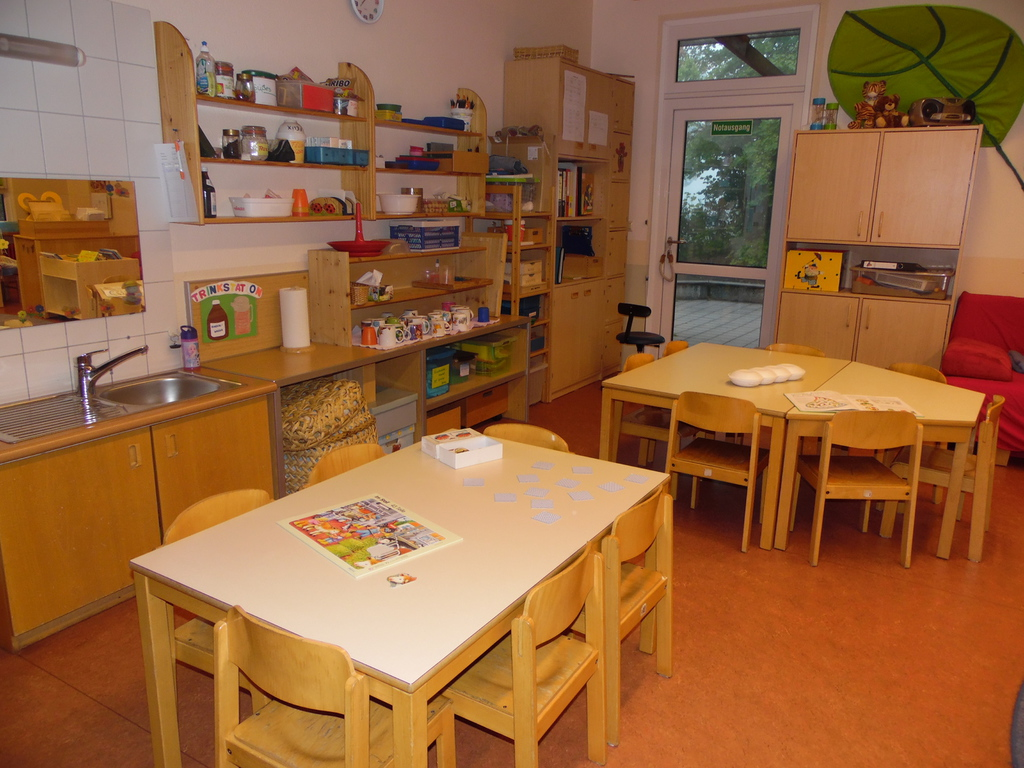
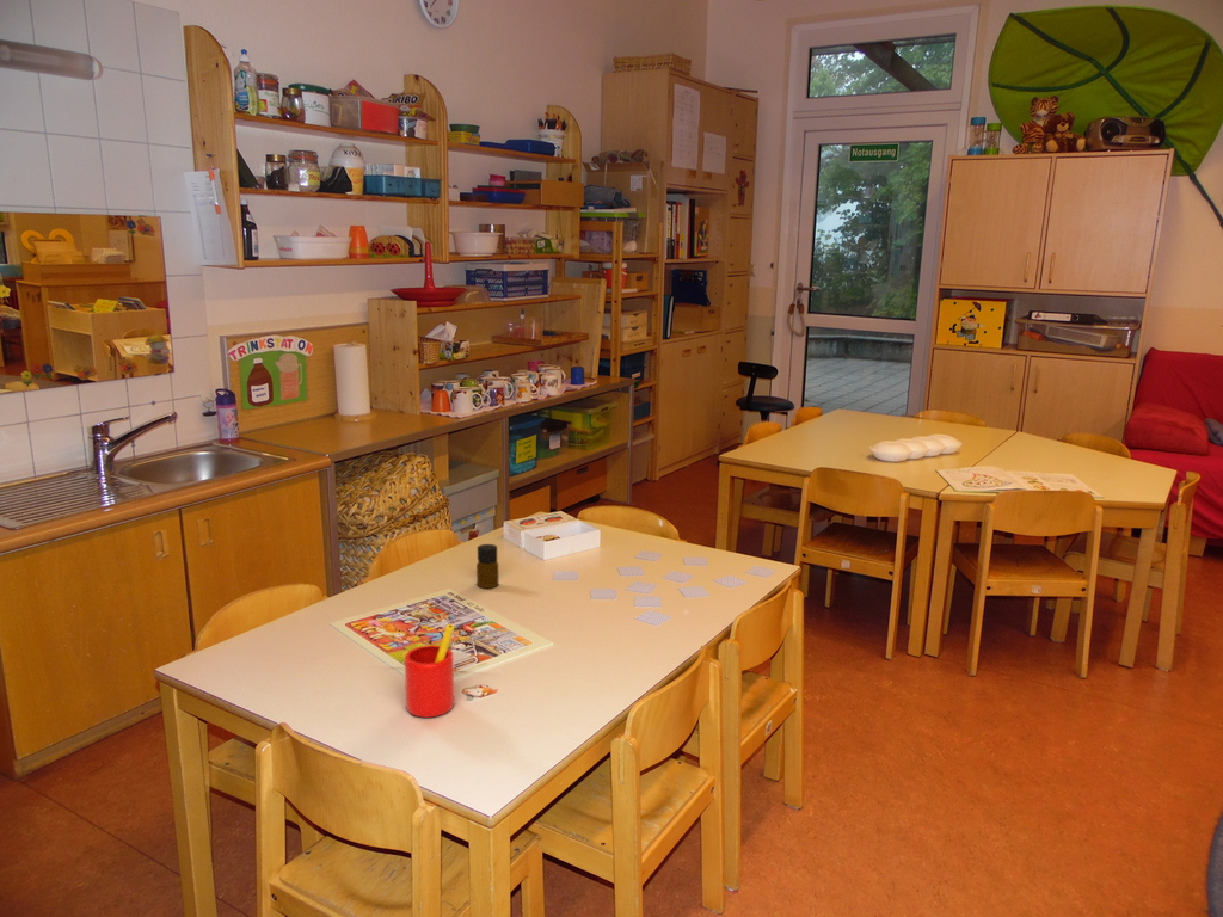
+ bottle [475,543,500,590]
+ straw [404,623,455,719]
